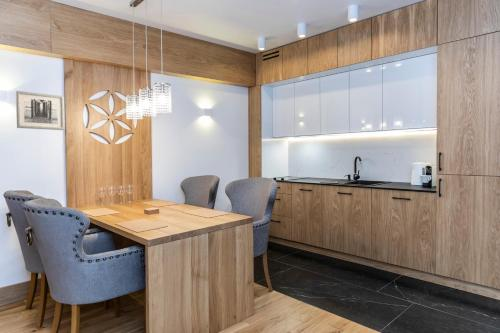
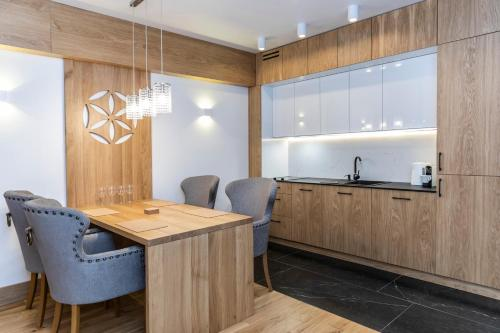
- wall art [15,90,66,131]
